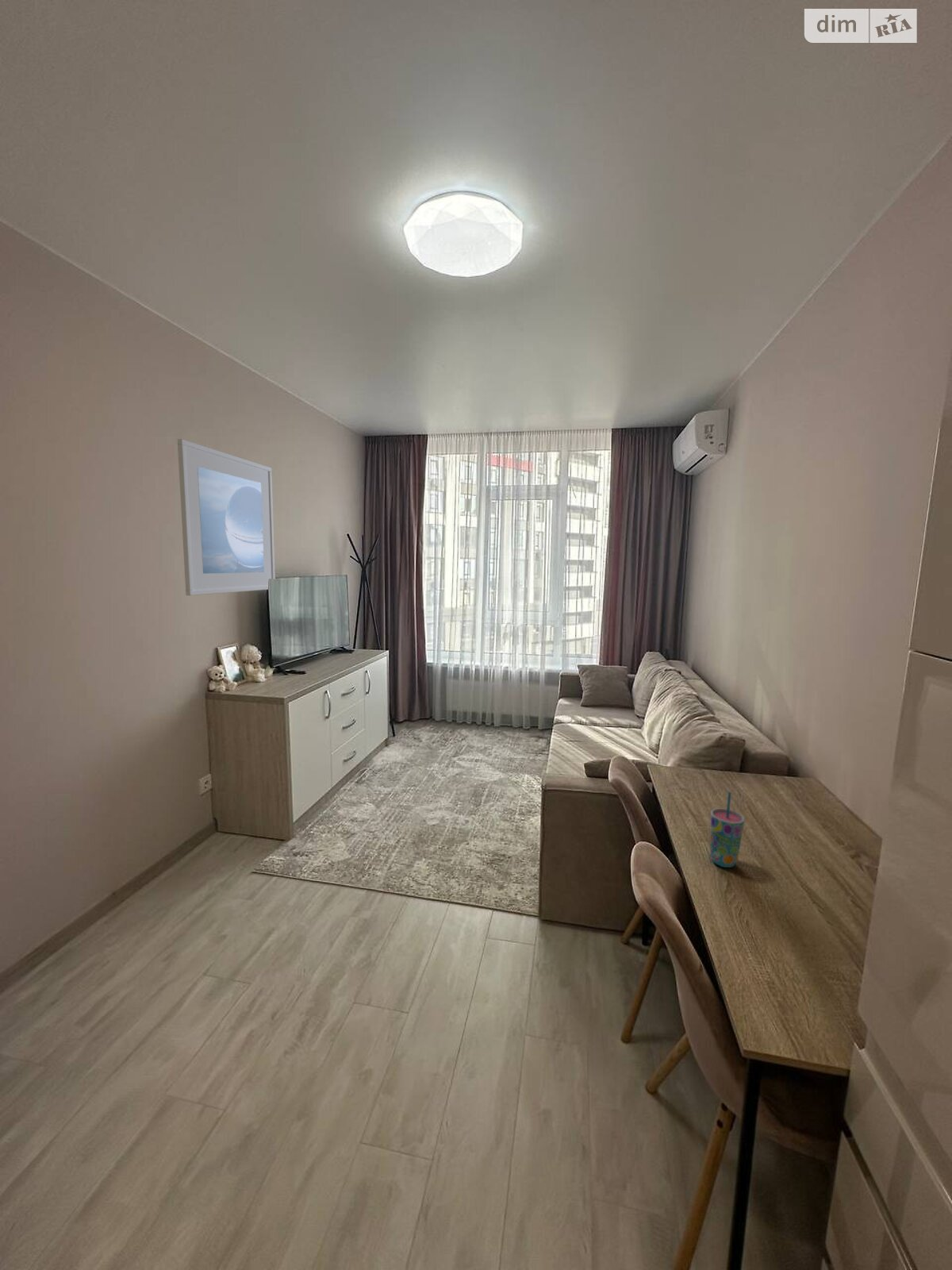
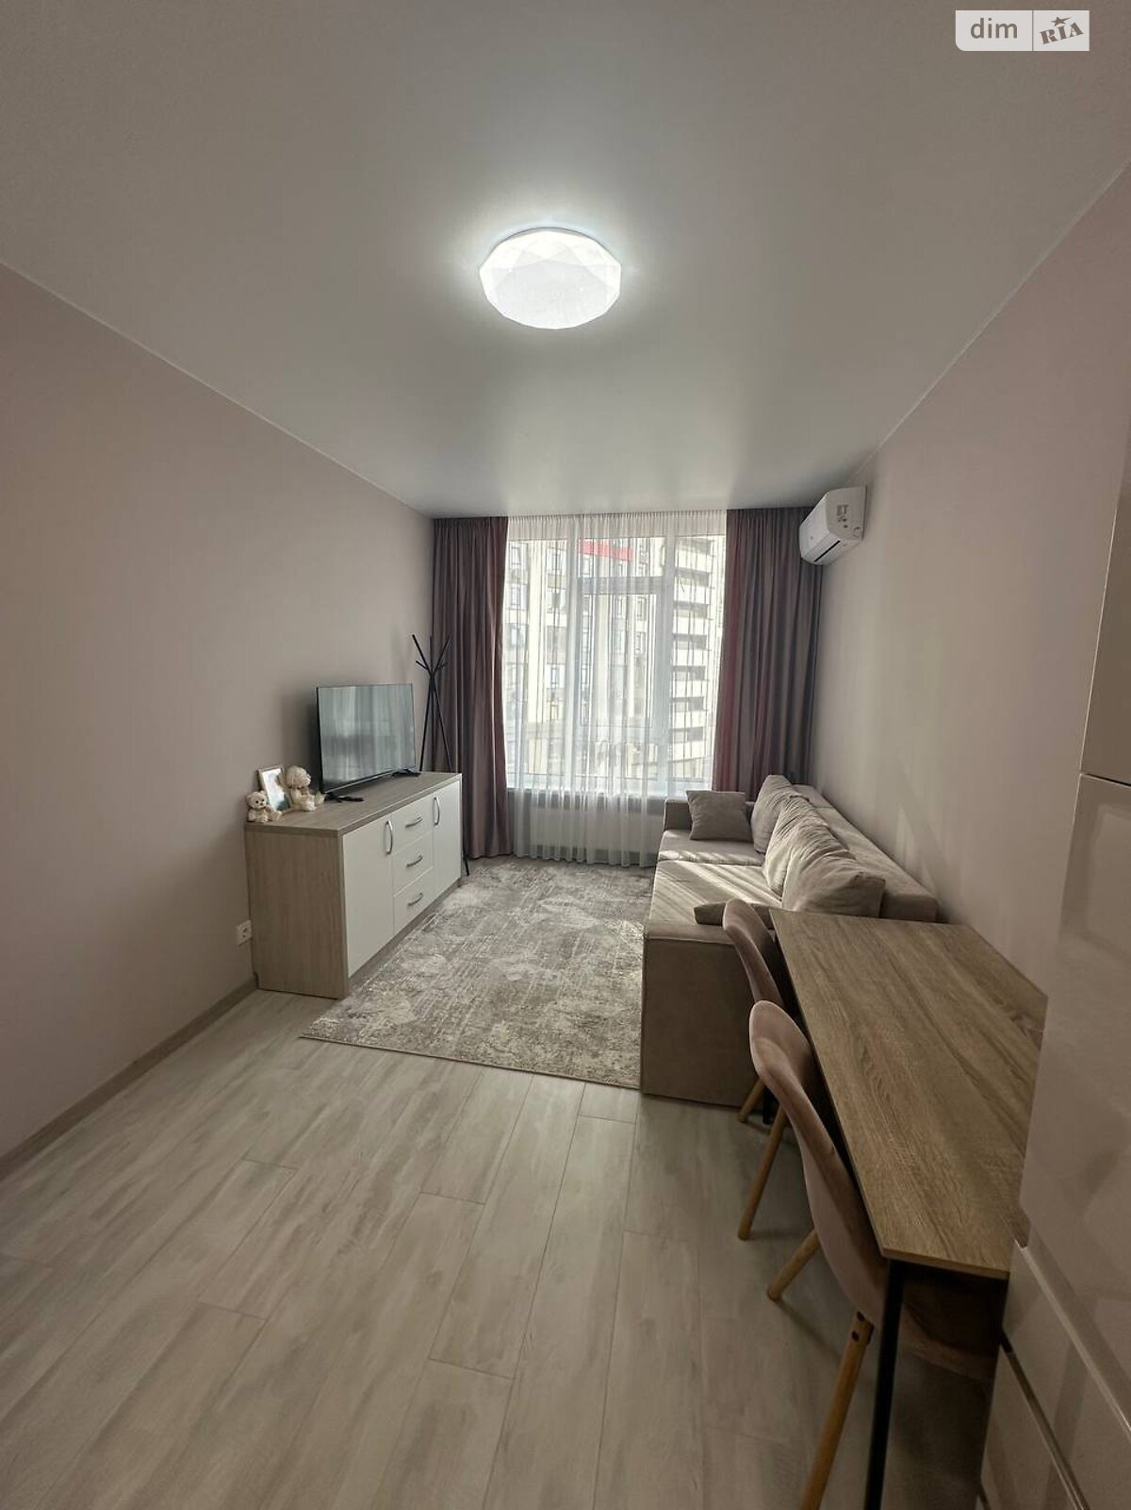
- cup [709,791,745,868]
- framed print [177,438,276,596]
